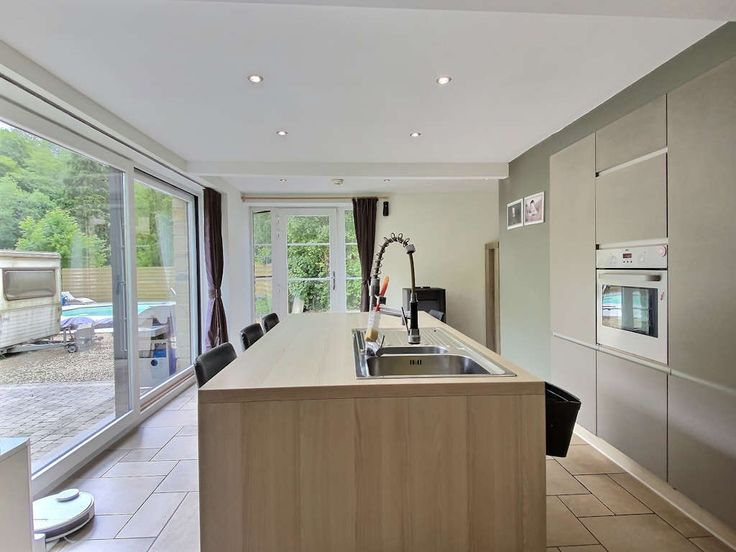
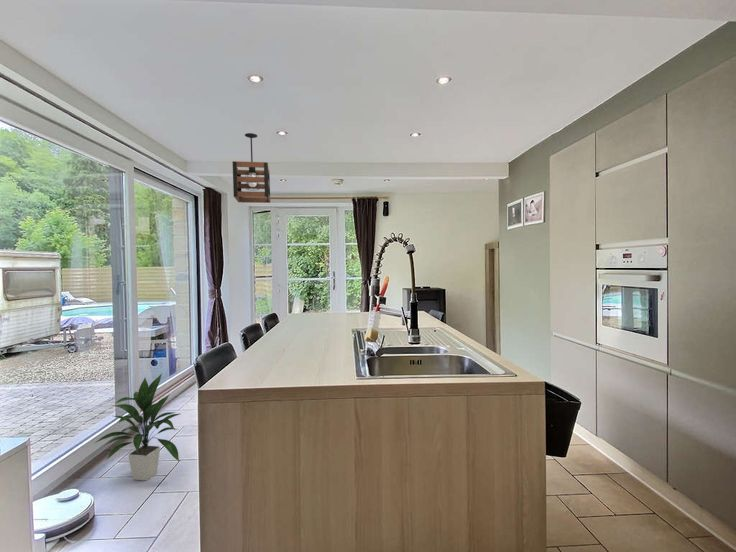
+ pendant light [231,132,271,204]
+ indoor plant [94,373,183,482]
